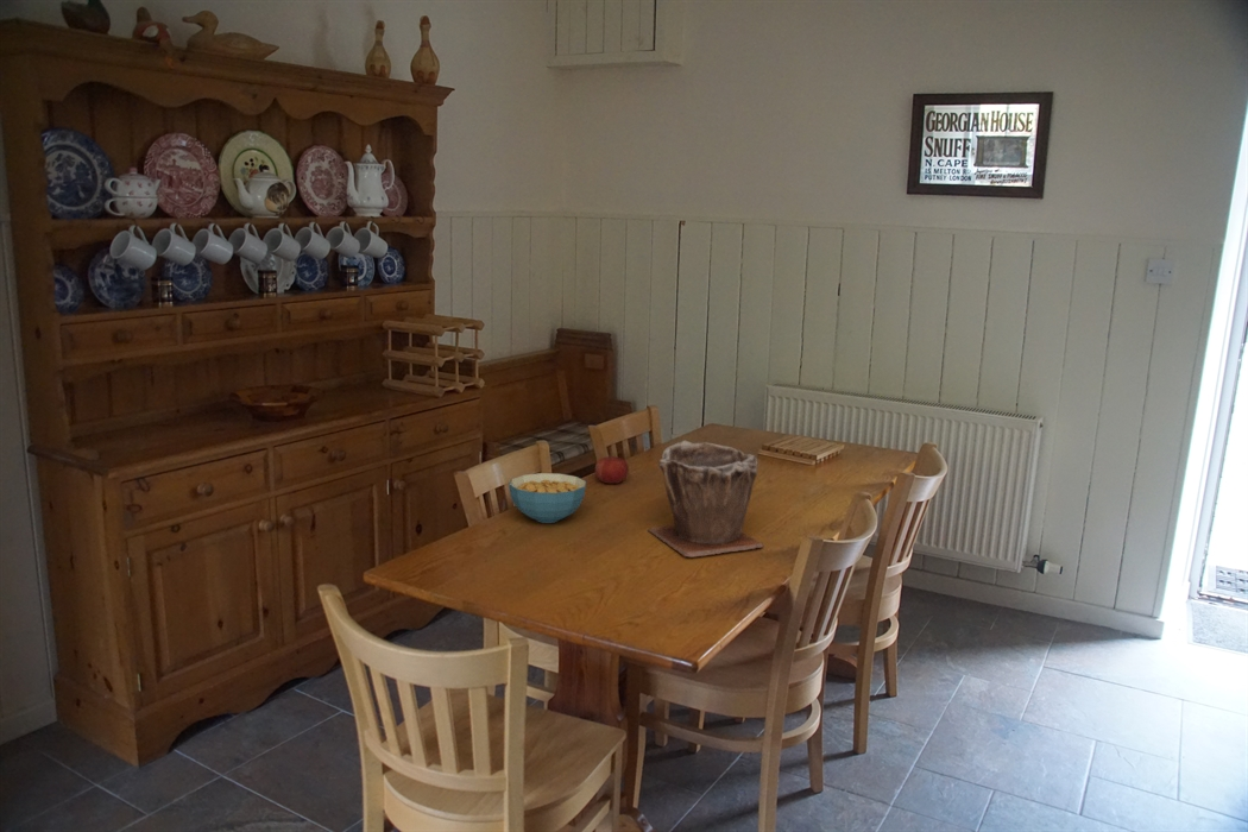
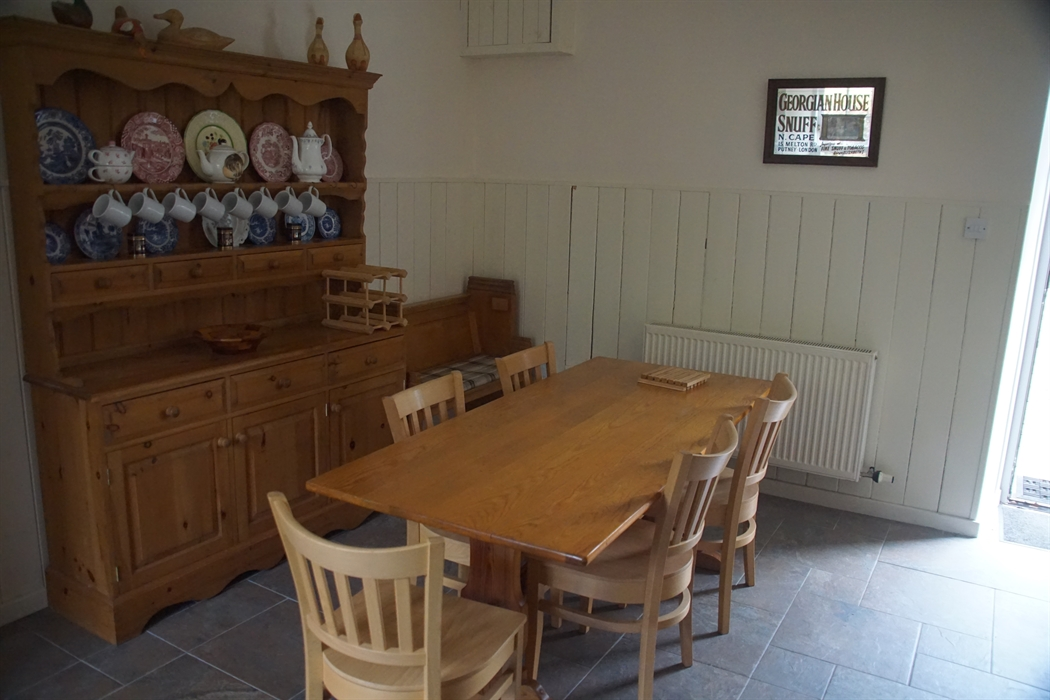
- cereal bowl [508,472,587,524]
- fruit [594,454,630,485]
- plant pot [647,440,765,557]
